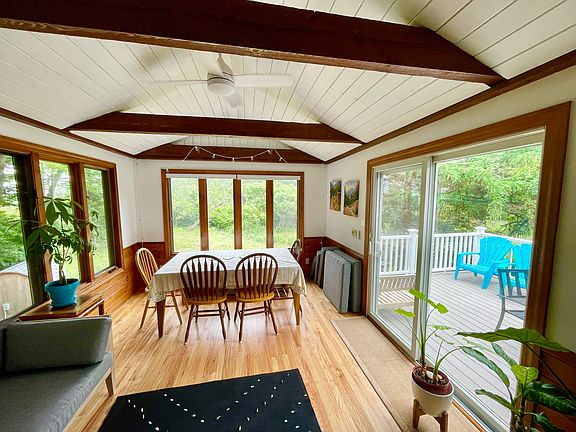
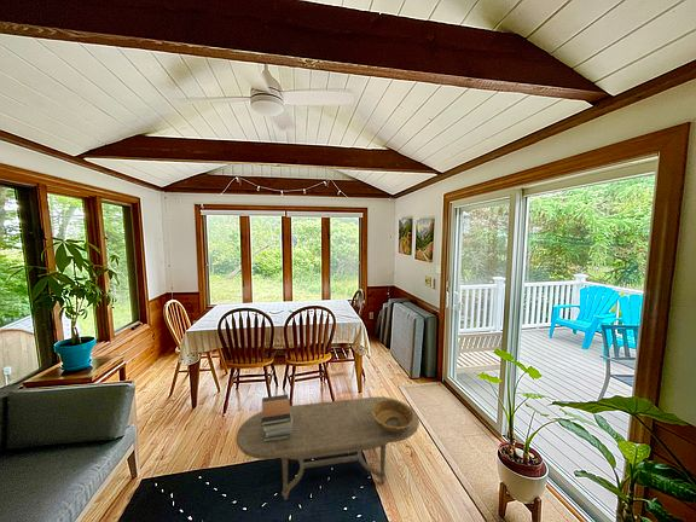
+ coffee table [234,395,420,501]
+ decorative bowl [372,399,414,433]
+ book stack [261,393,292,442]
